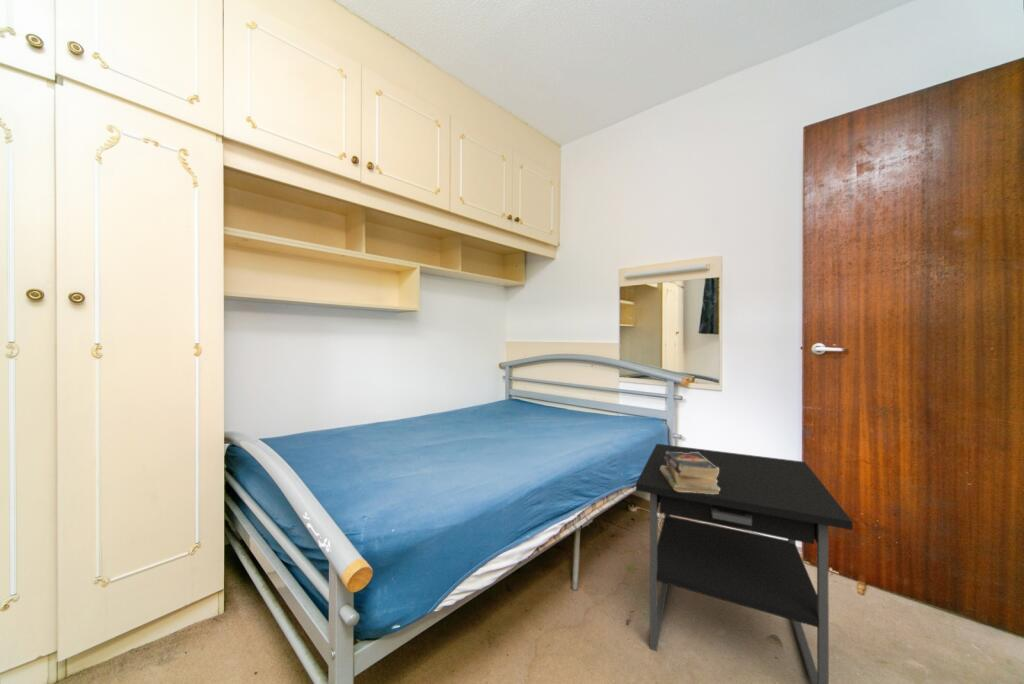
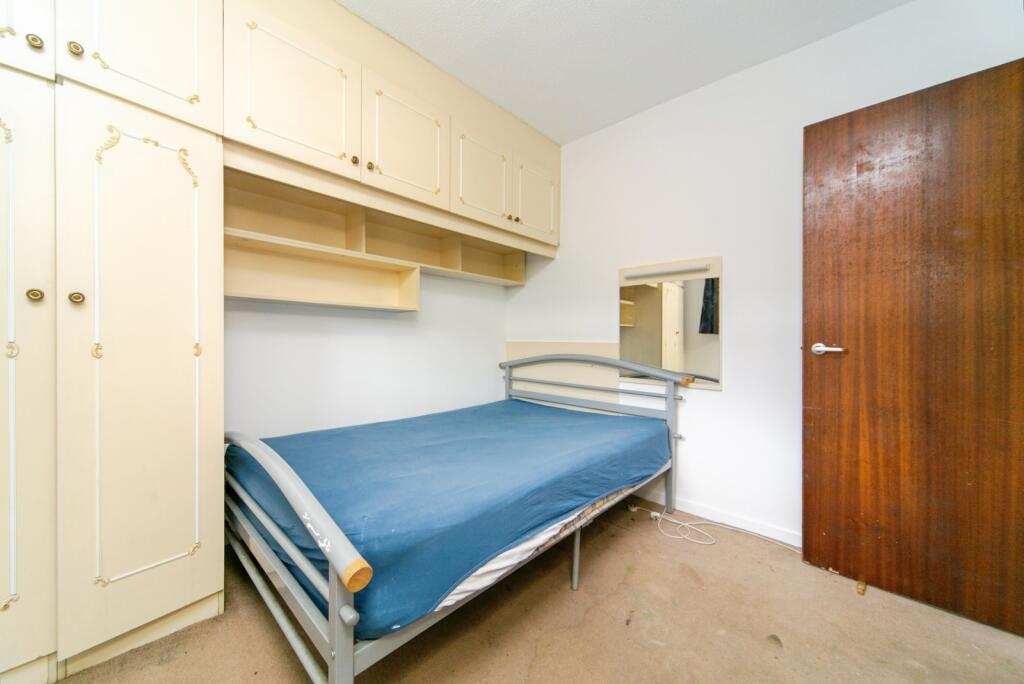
- nightstand [635,443,854,684]
- books [660,451,720,494]
